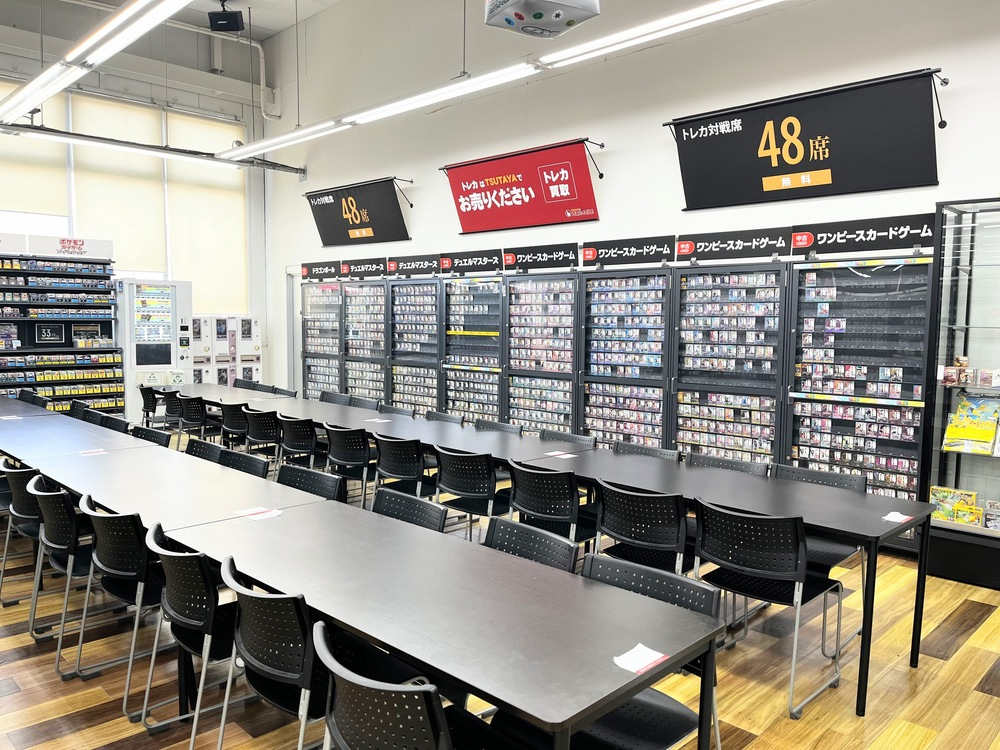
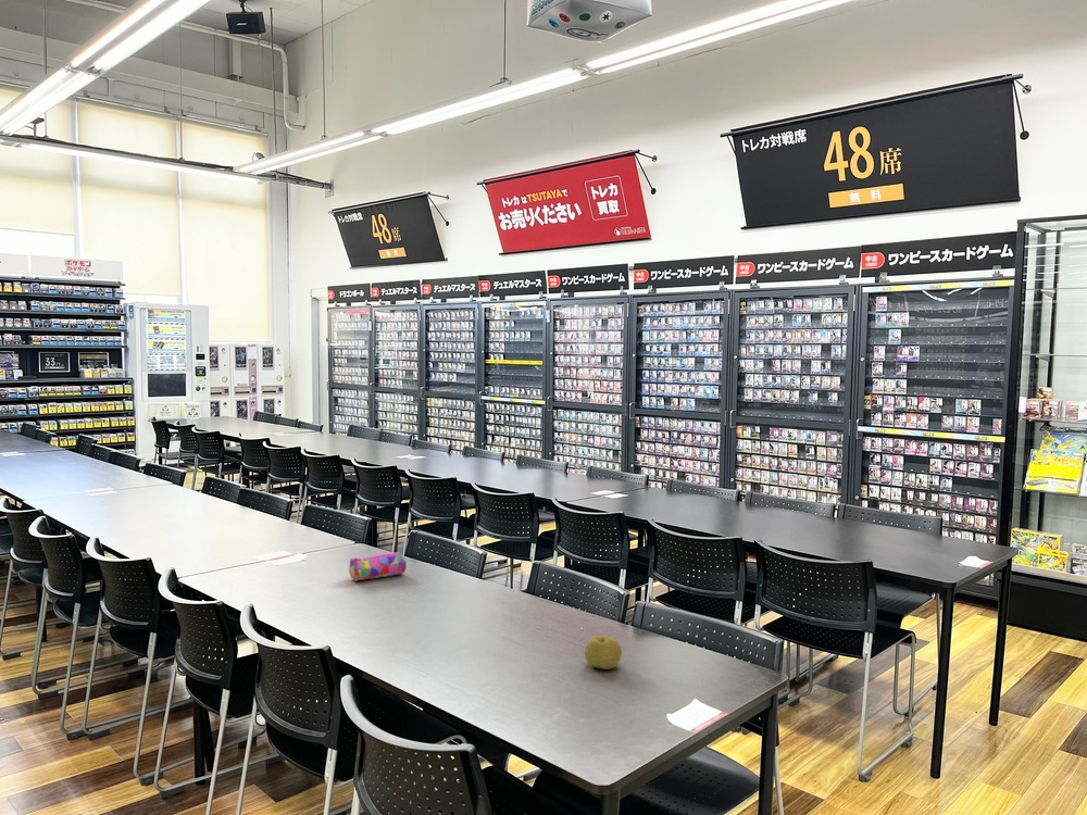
+ pencil case [348,551,408,582]
+ fruit [584,635,623,670]
